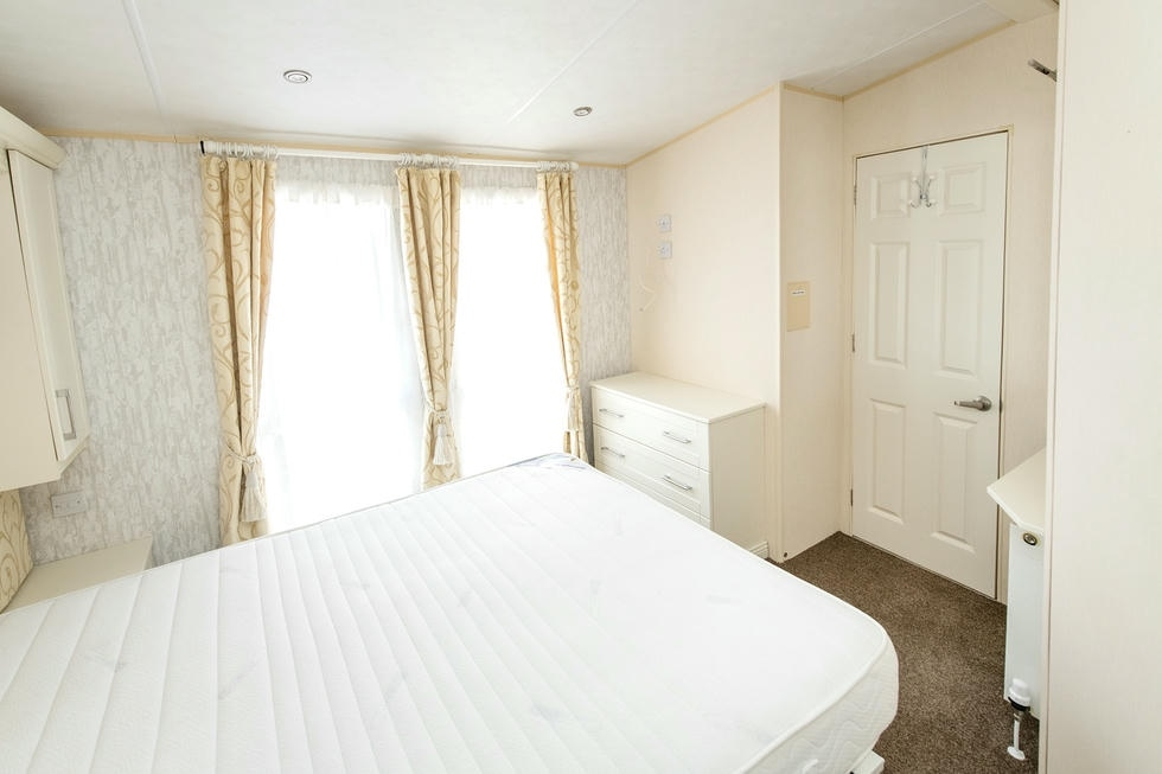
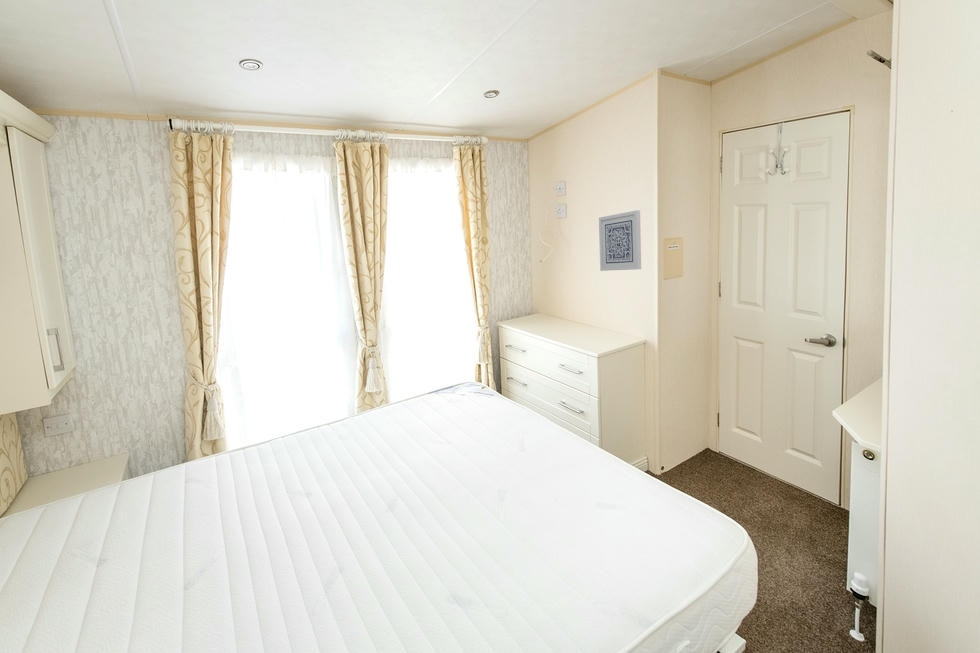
+ wall art [598,209,642,272]
